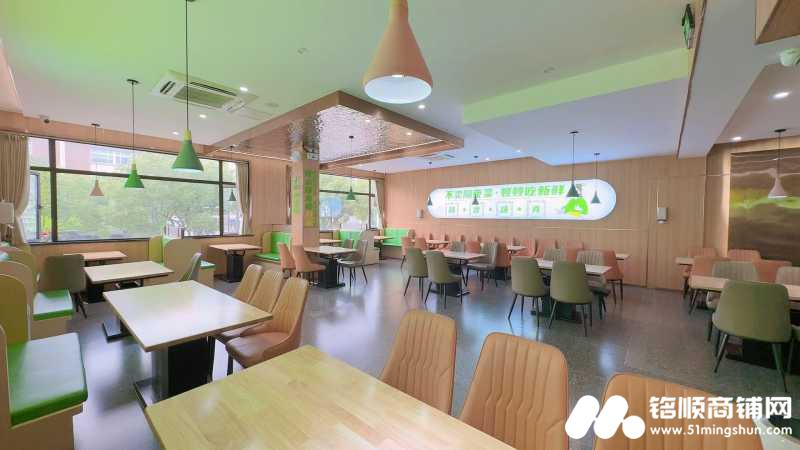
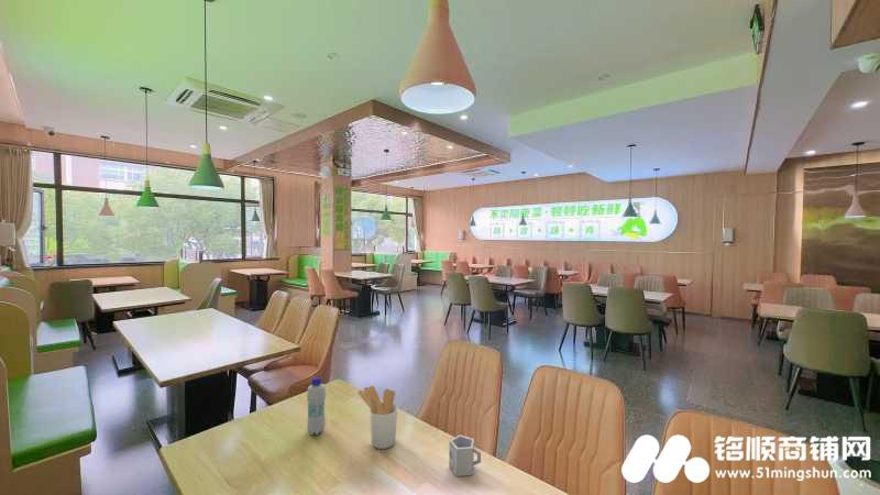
+ cup [448,433,482,477]
+ bottle [306,376,327,436]
+ utensil holder [358,385,398,450]
